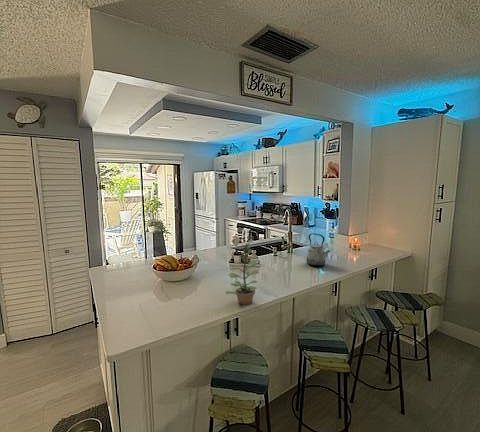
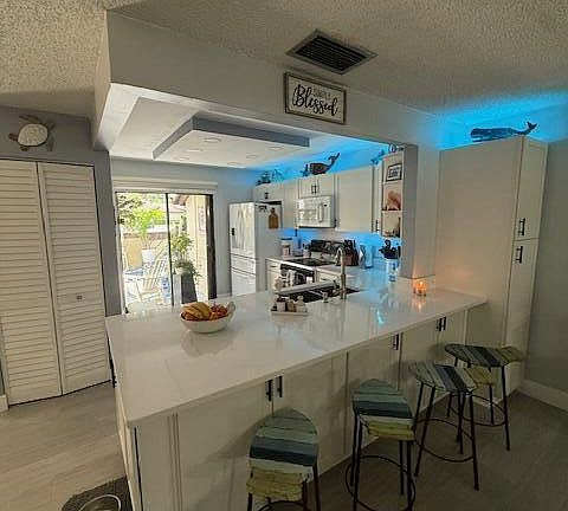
- kettle [305,232,331,267]
- plant [224,239,260,306]
